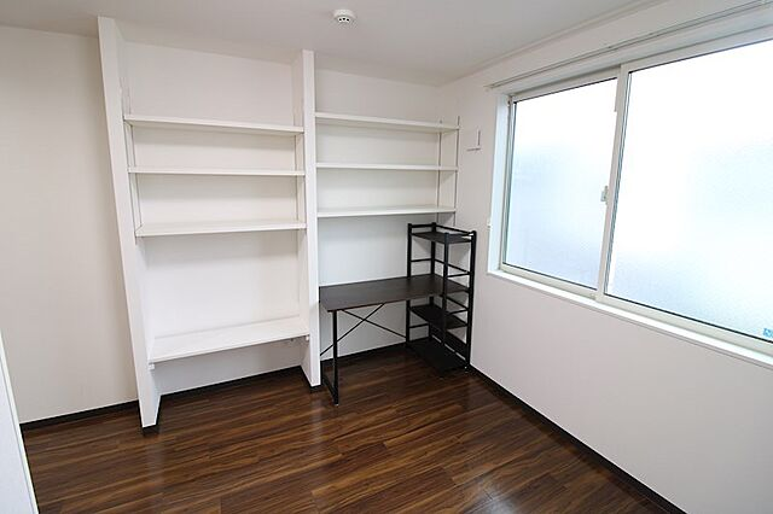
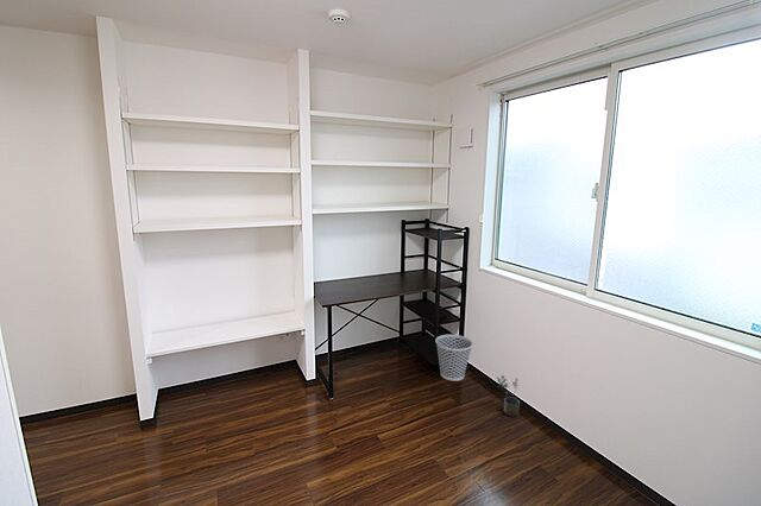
+ wastebasket [434,334,474,382]
+ potted plant [496,374,521,418]
